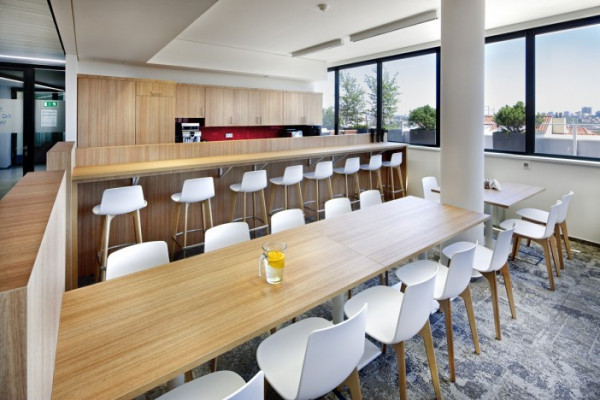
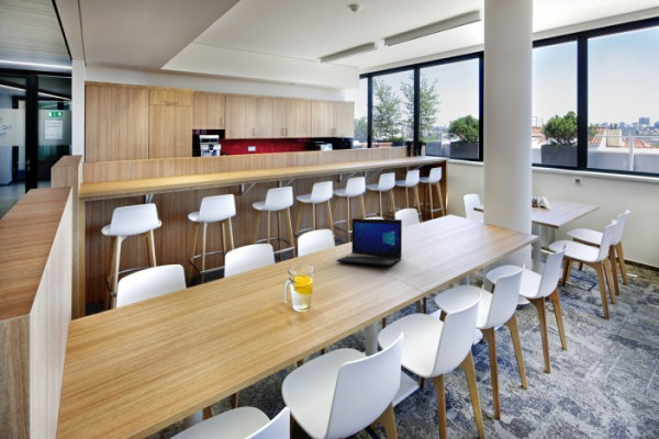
+ laptop [335,217,403,267]
